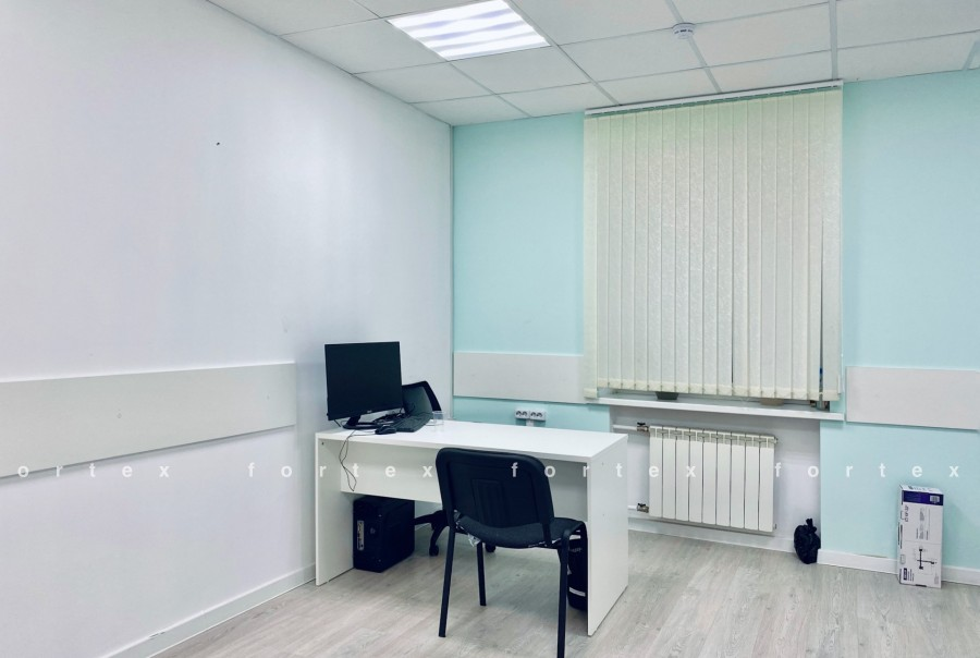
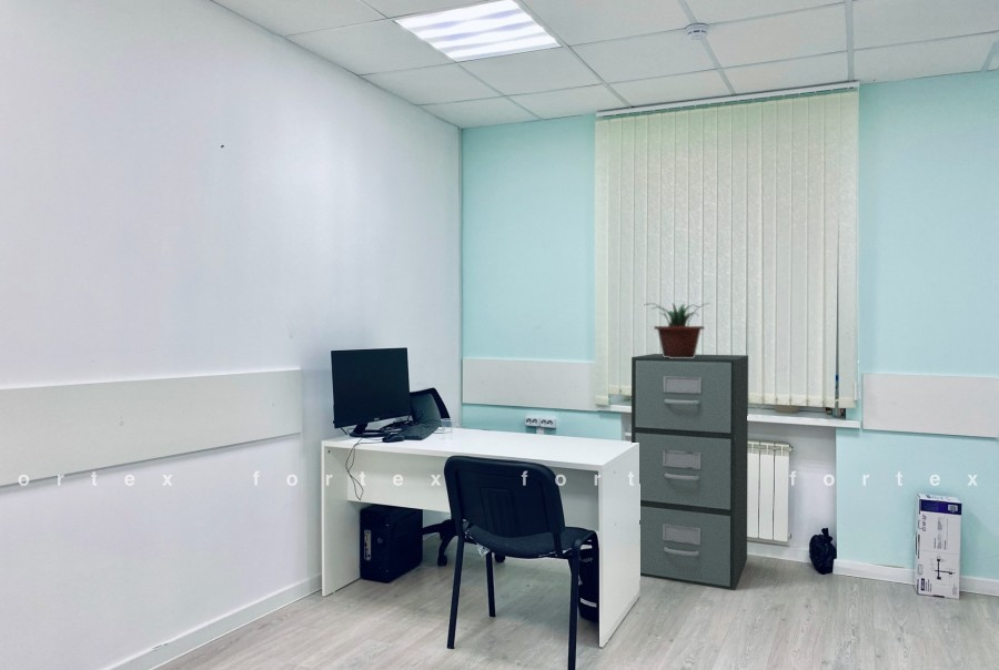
+ potted plant [644,302,710,358]
+ filing cabinet [630,353,749,591]
